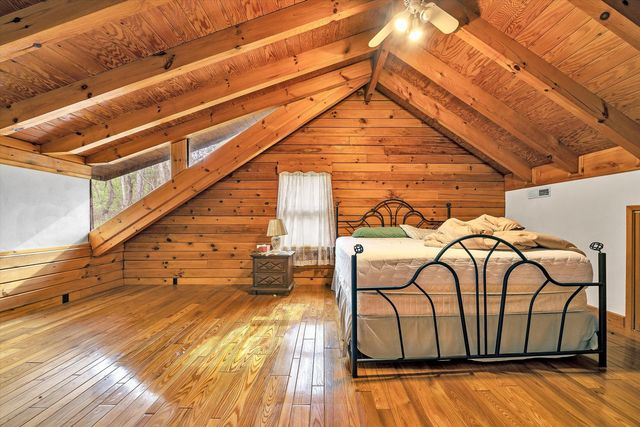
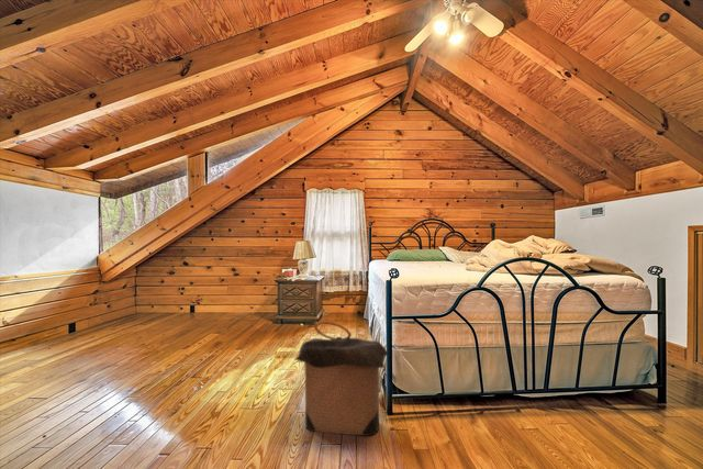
+ laundry hamper [293,320,390,437]
